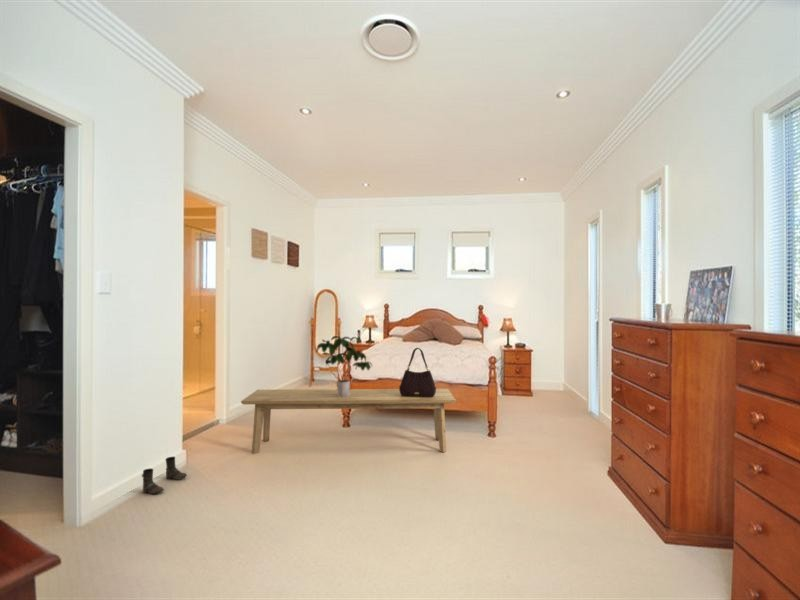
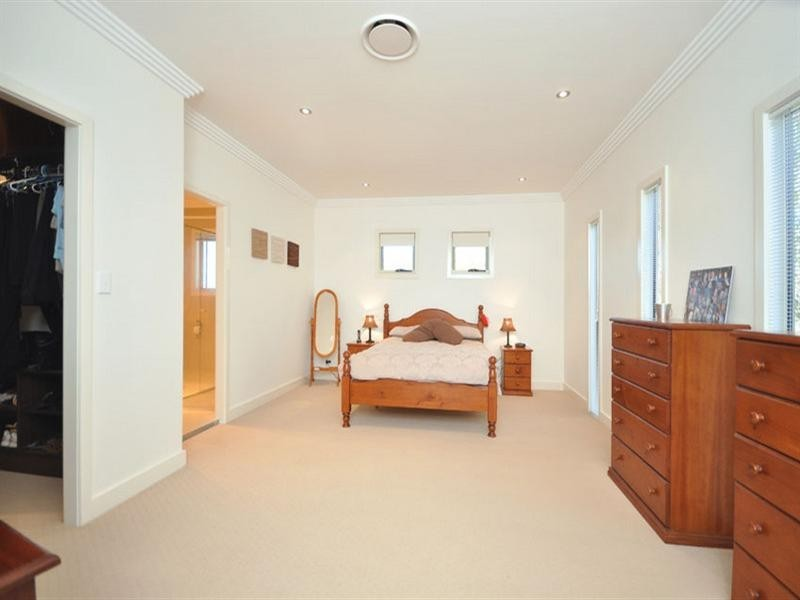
- boots [141,455,188,495]
- potted plant [315,335,373,397]
- bench [240,388,457,455]
- handbag [398,347,437,397]
